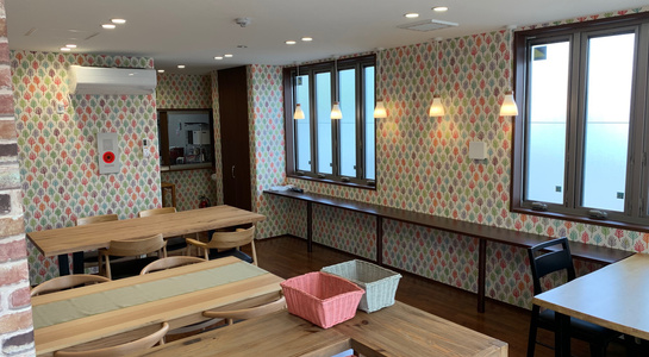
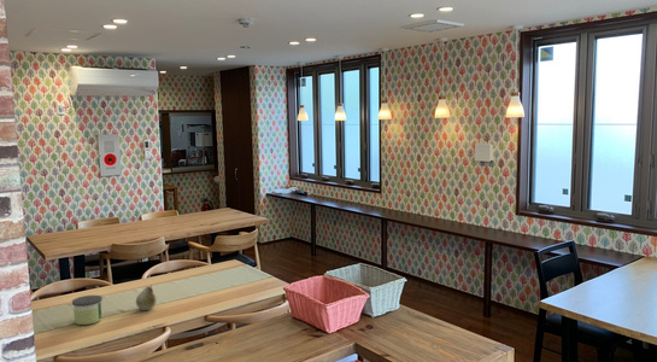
+ candle [71,294,104,326]
+ fruit [135,285,158,311]
